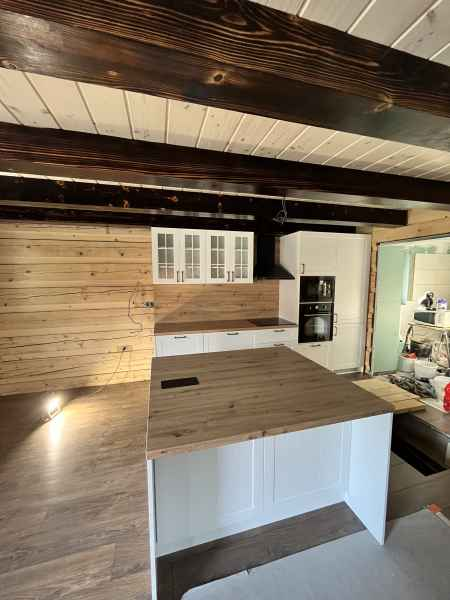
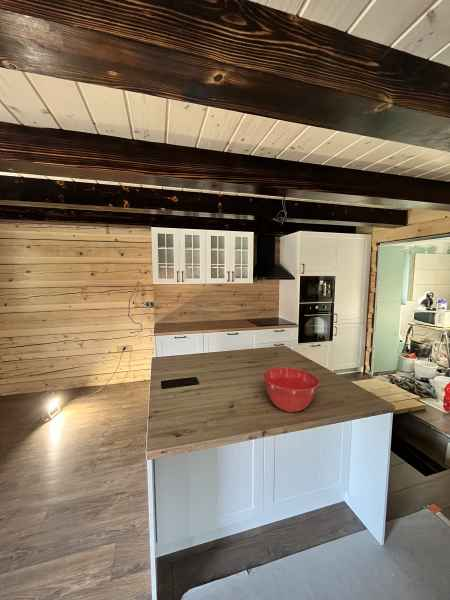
+ mixing bowl [262,366,320,413]
